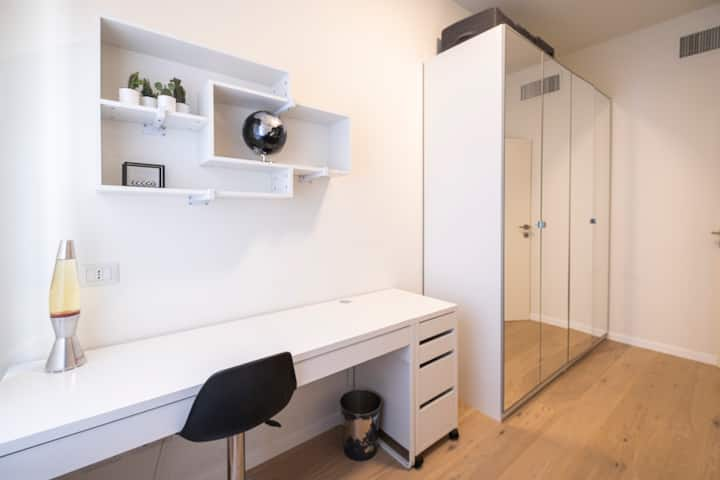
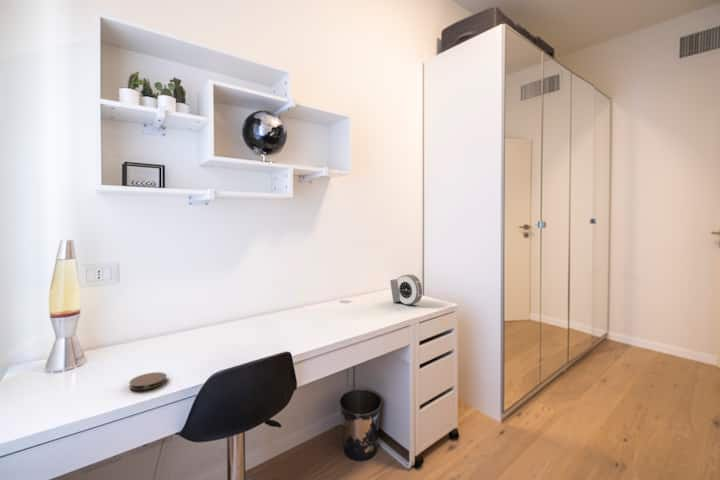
+ alarm clock [389,274,424,306]
+ coaster [128,371,168,391]
